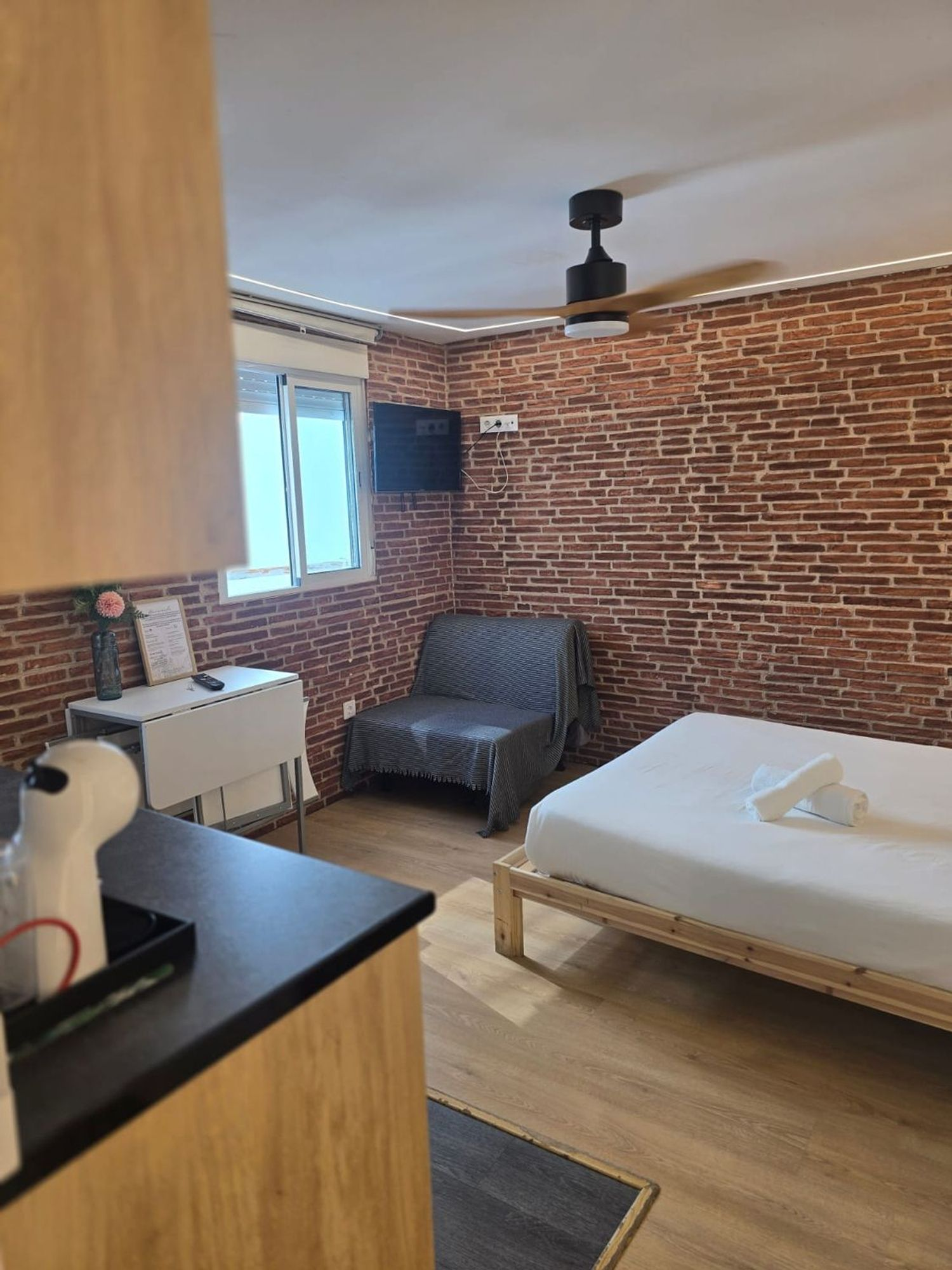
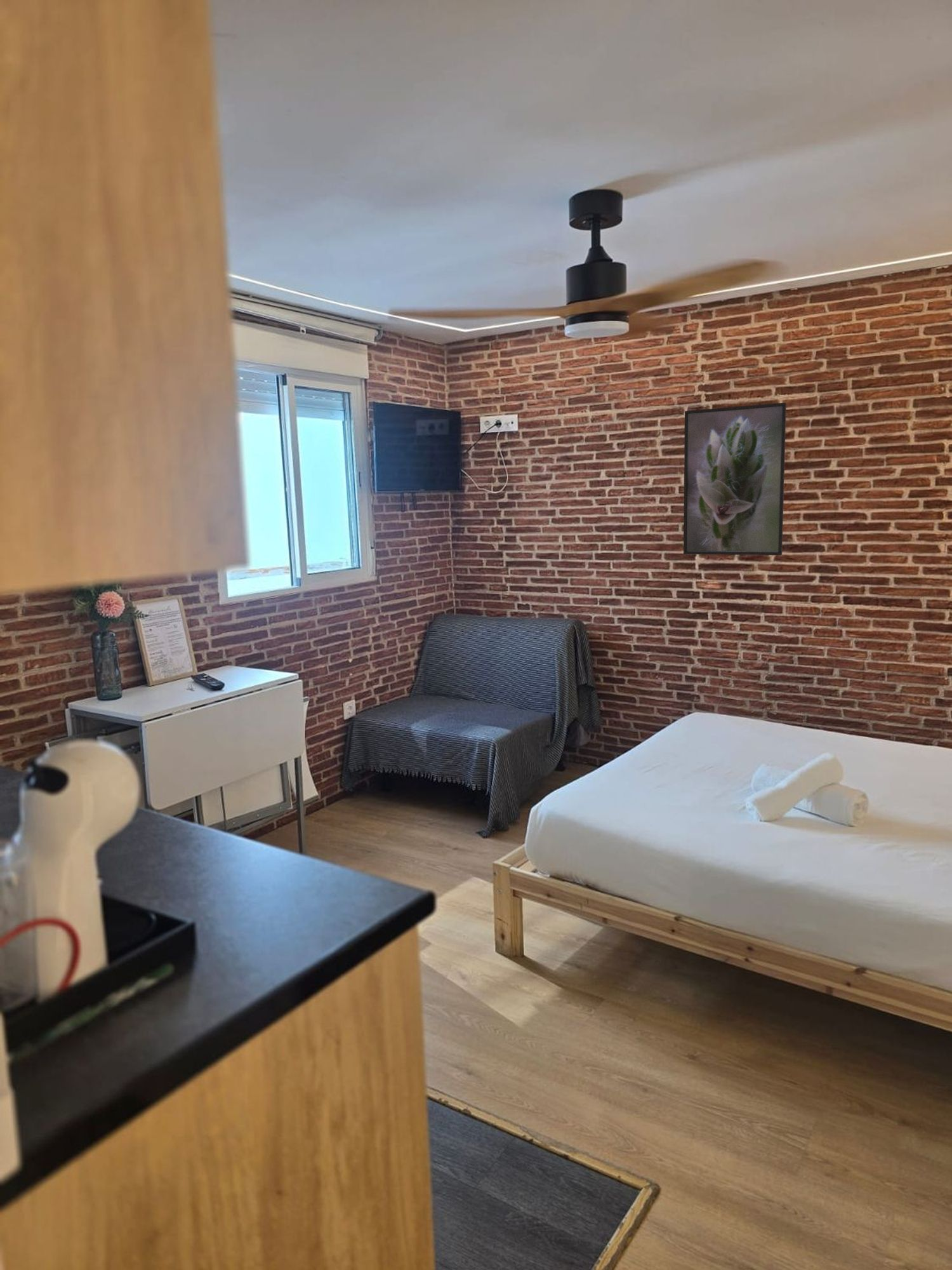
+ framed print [683,402,787,556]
